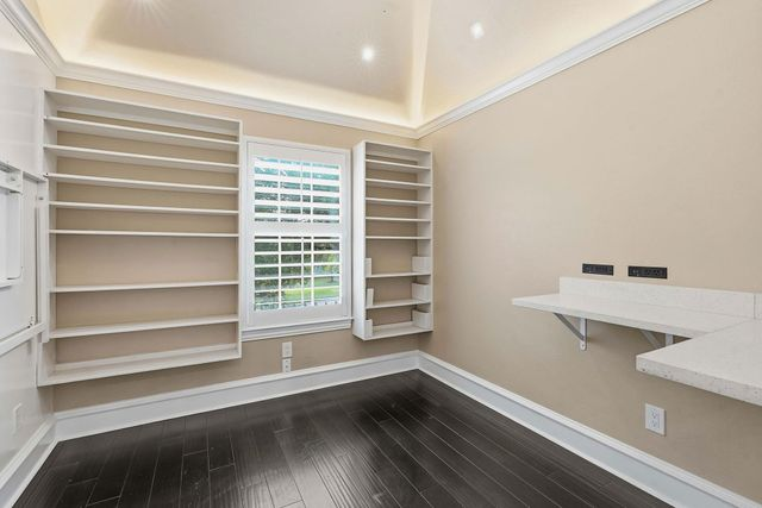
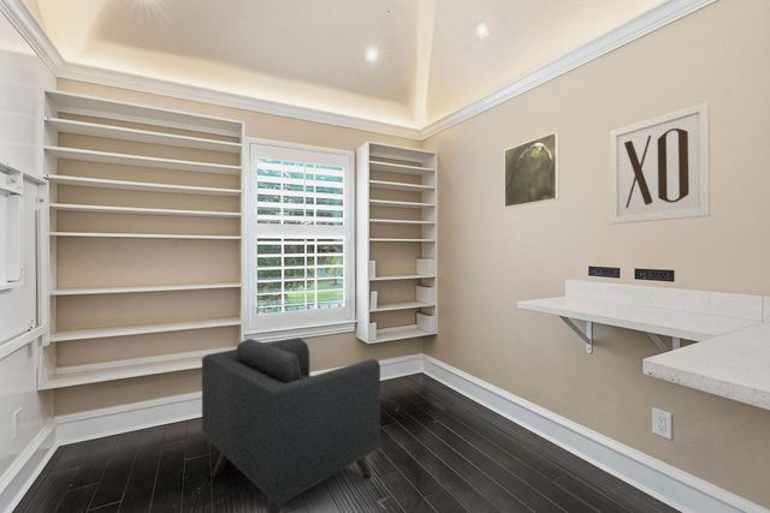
+ armchair [201,336,381,513]
+ wall art [609,101,711,225]
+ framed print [503,131,561,209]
